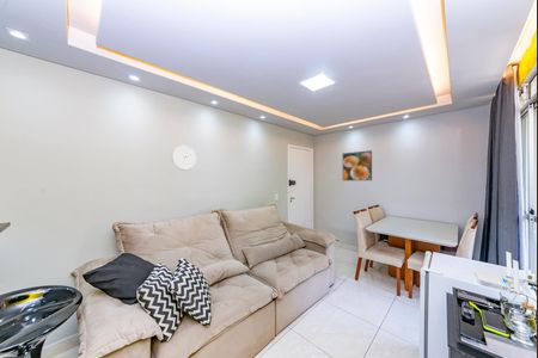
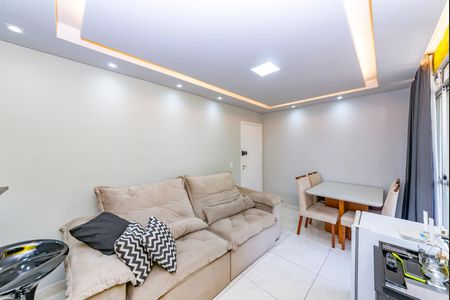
- wall clock [171,144,197,171]
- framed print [342,149,373,181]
